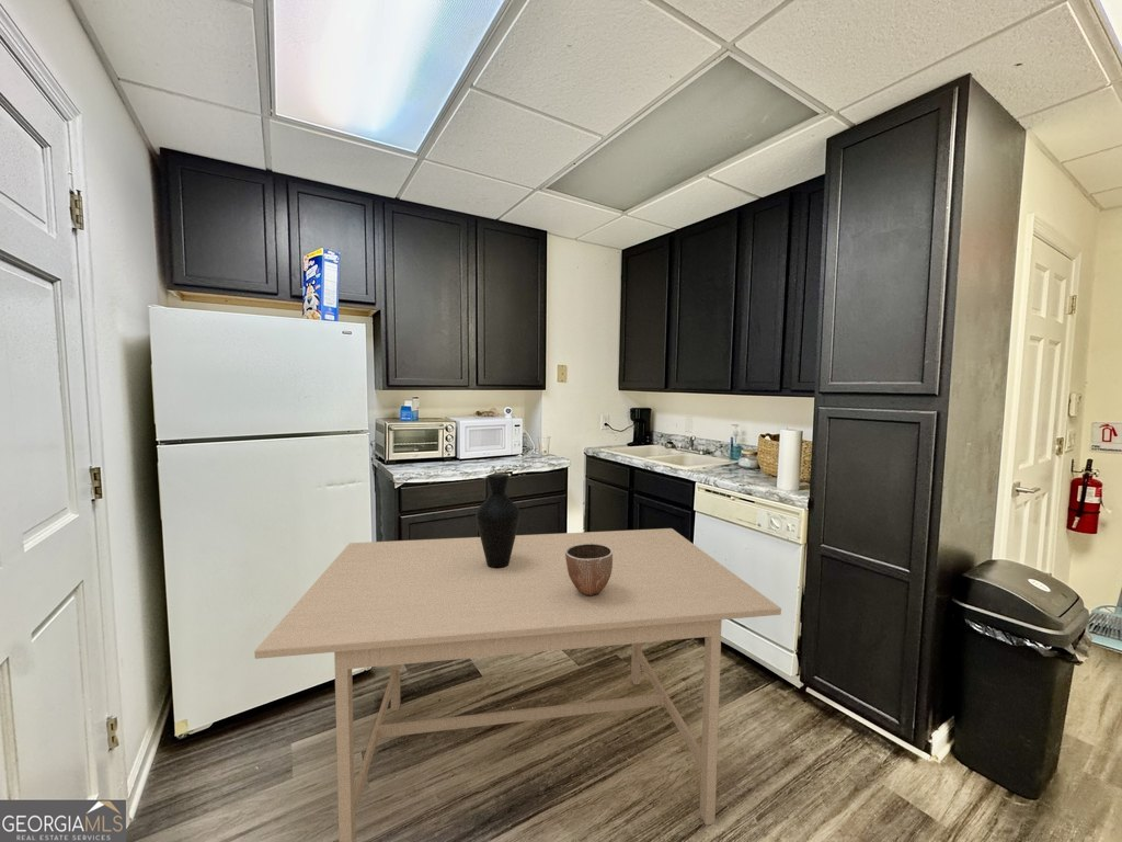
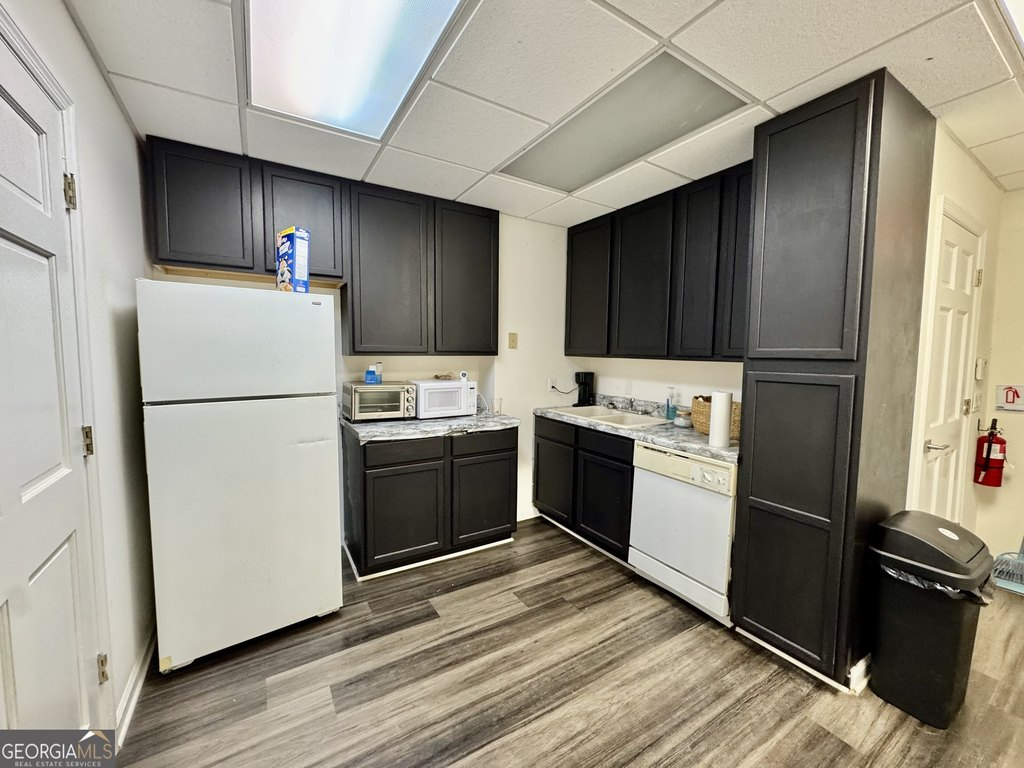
- decorative bowl [565,544,612,596]
- dining table [253,527,782,842]
- vase [474,473,522,569]
